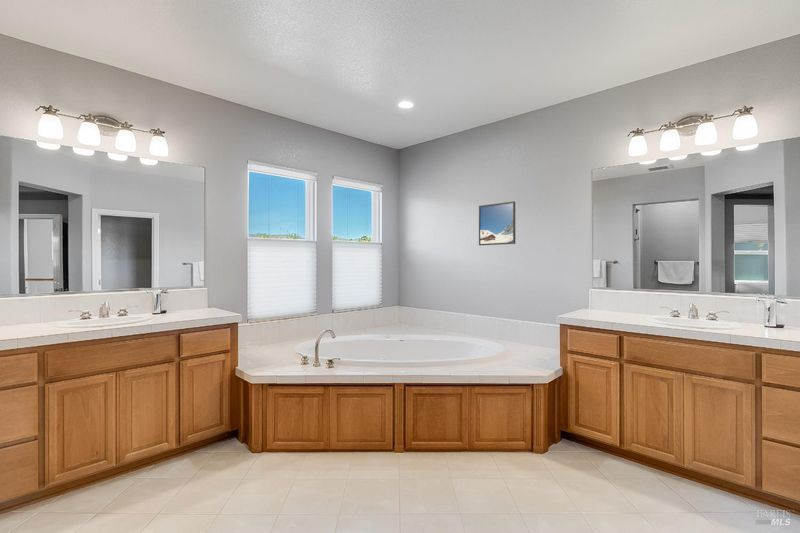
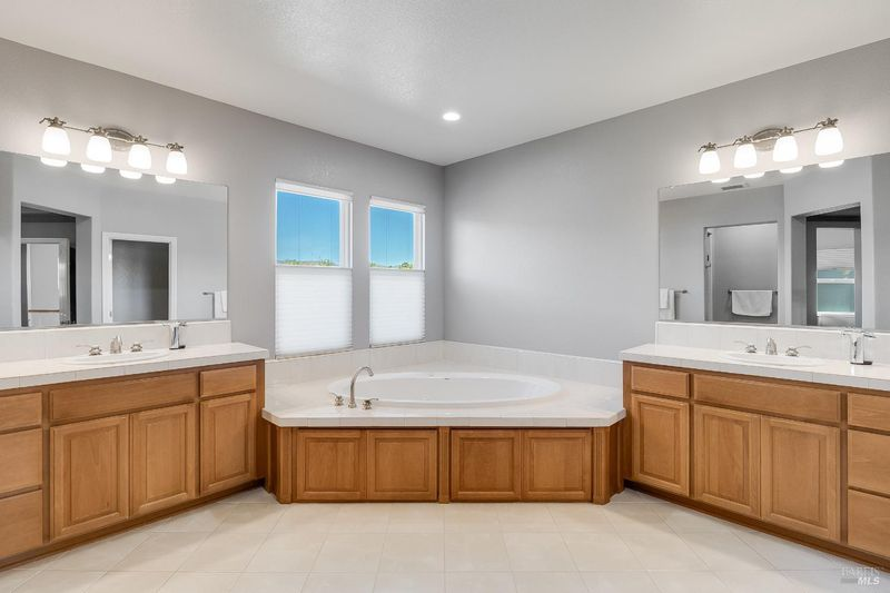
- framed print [478,200,516,246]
